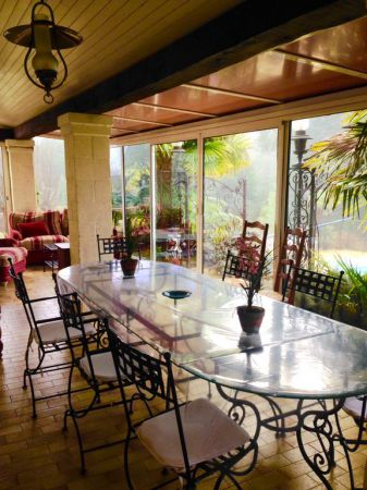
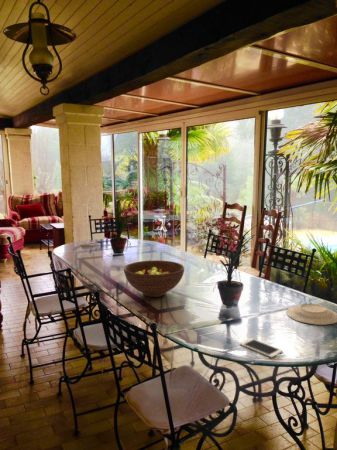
+ plate [285,303,337,326]
+ fruit bowl [123,259,185,298]
+ cell phone [238,337,284,358]
